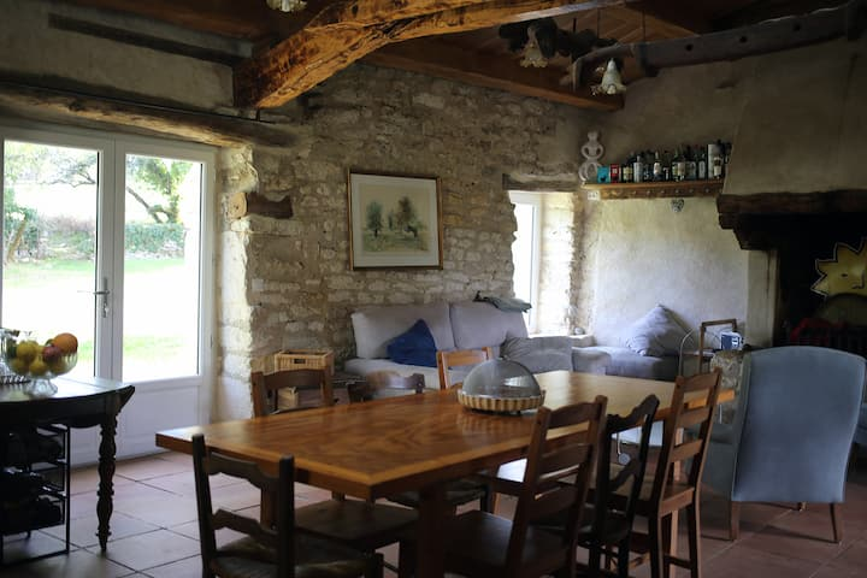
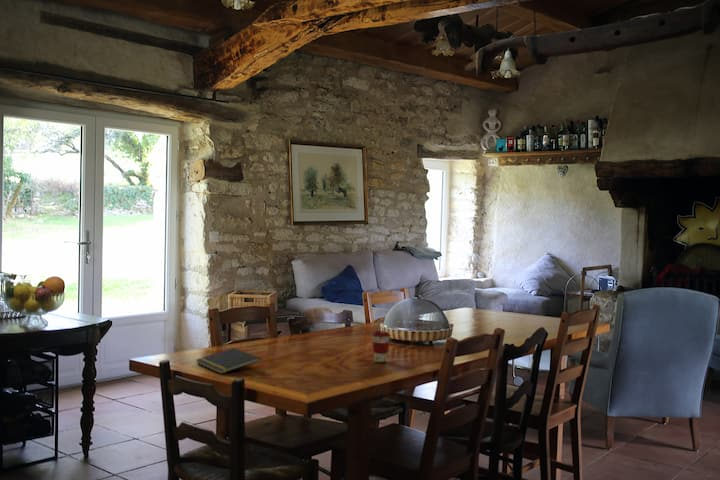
+ notepad [195,347,261,375]
+ coffee cup [371,330,391,363]
